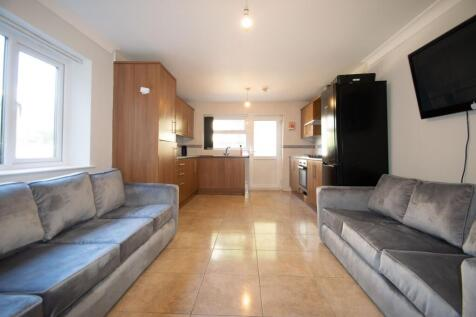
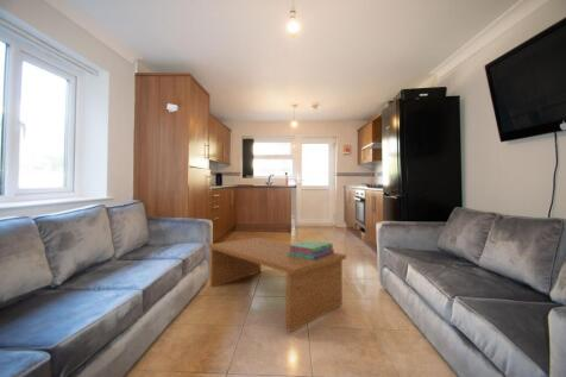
+ coffee table [207,237,347,333]
+ stack of books [288,239,335,260]
